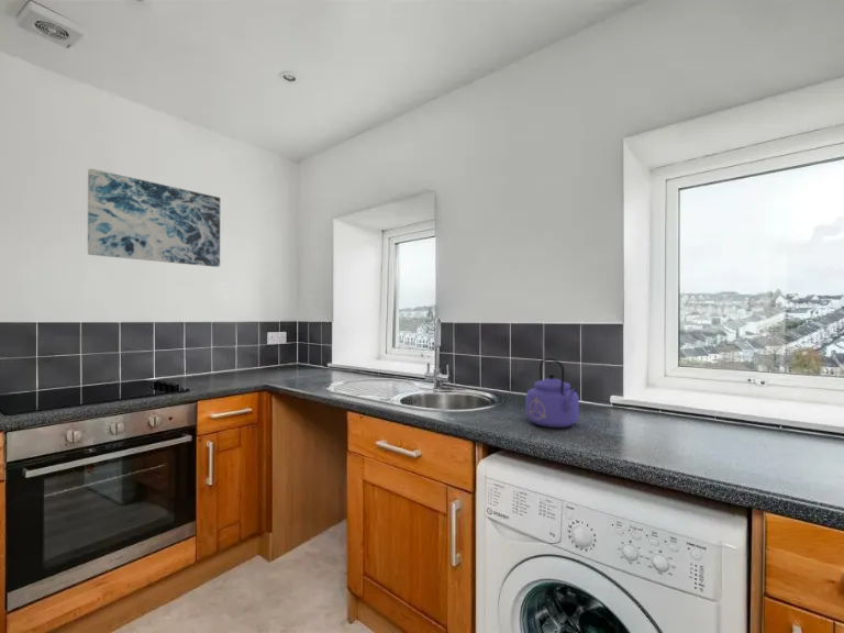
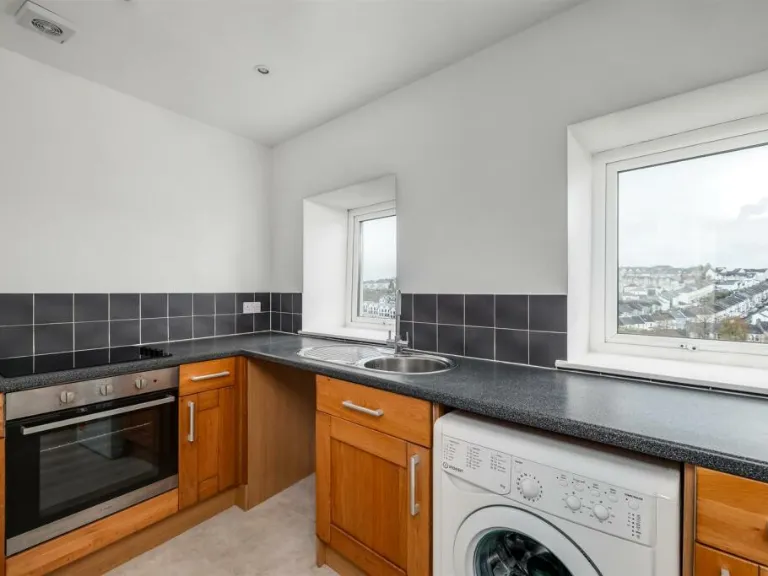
- kettle [524,357,580,429]
- wall art [87,167,221,268]
